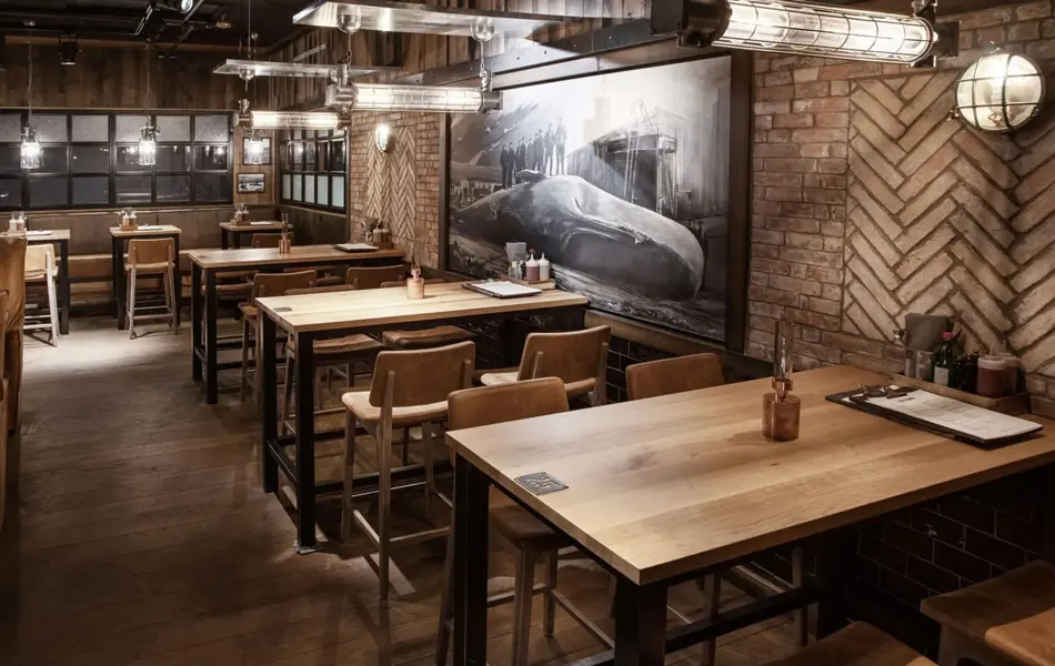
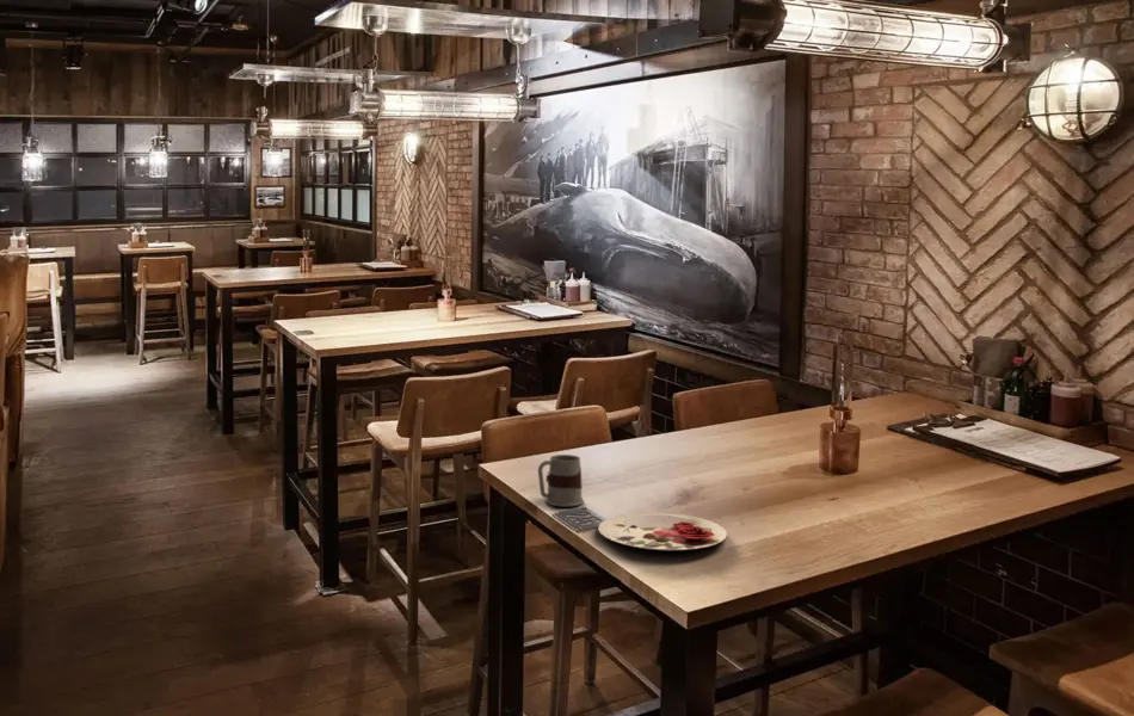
+ plate [597,512,728,551]
+ mug [537,453,585,507]
